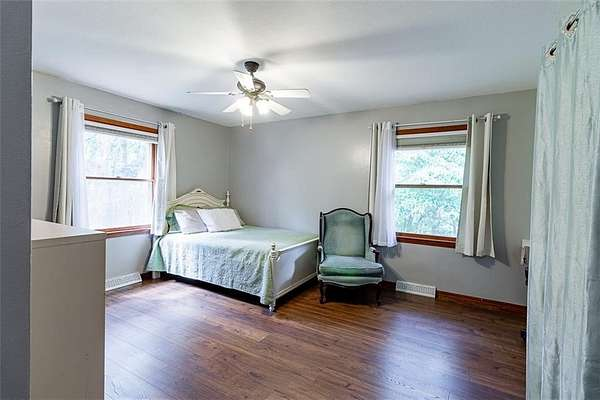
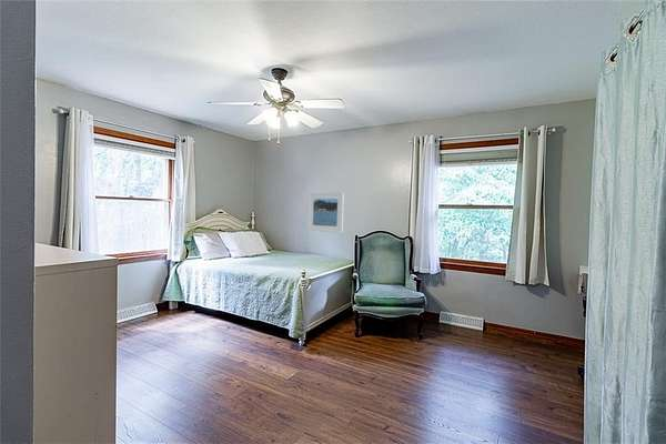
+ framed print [306,192,345,234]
